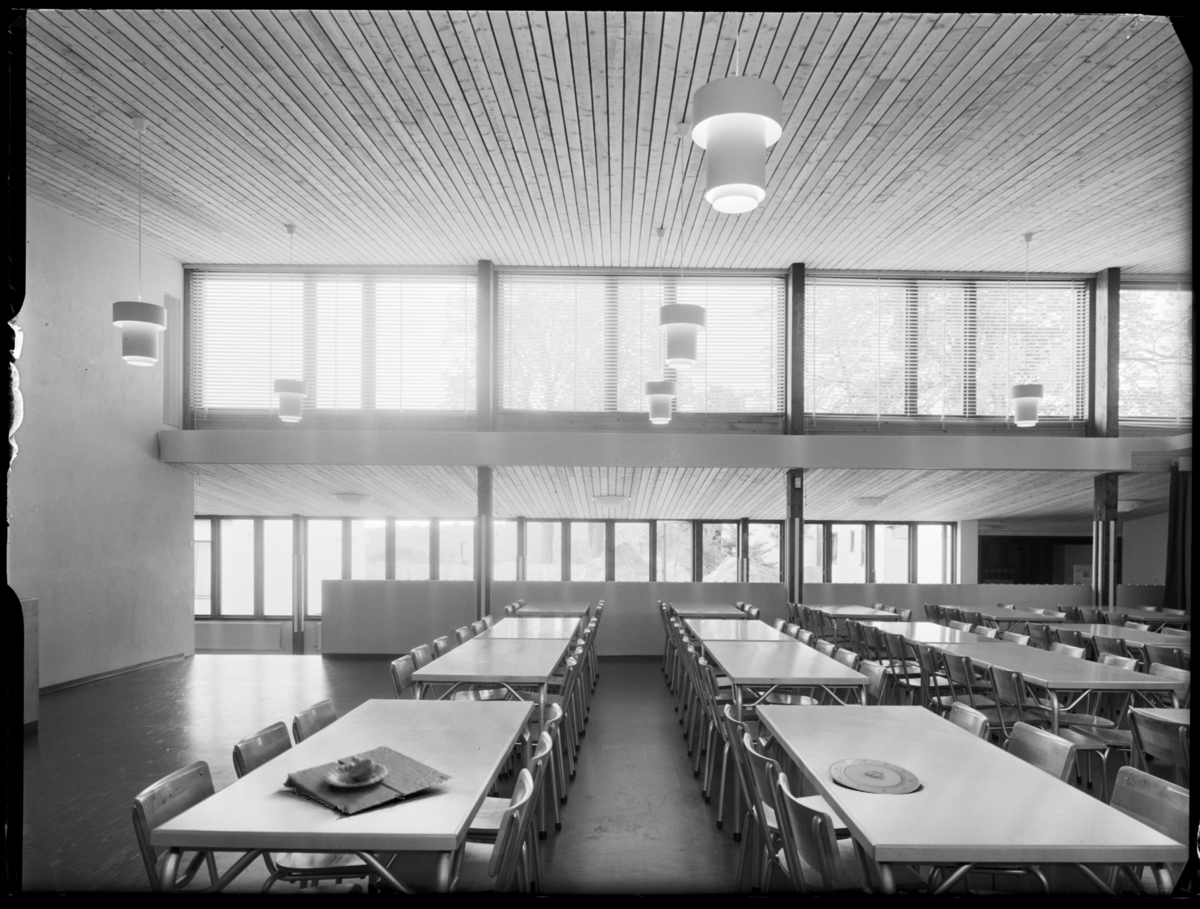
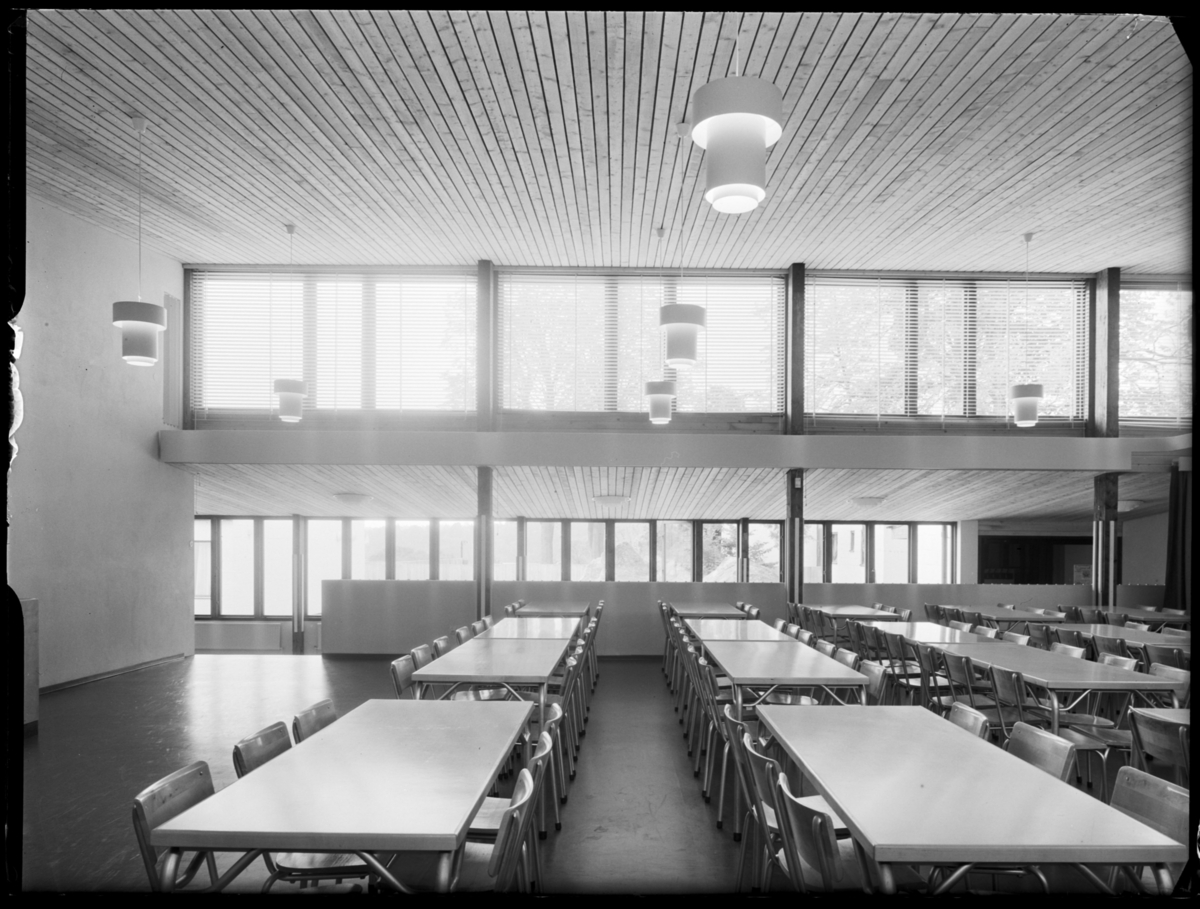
- plate [828,758,921,795]
- plate [281,743,454,815]
